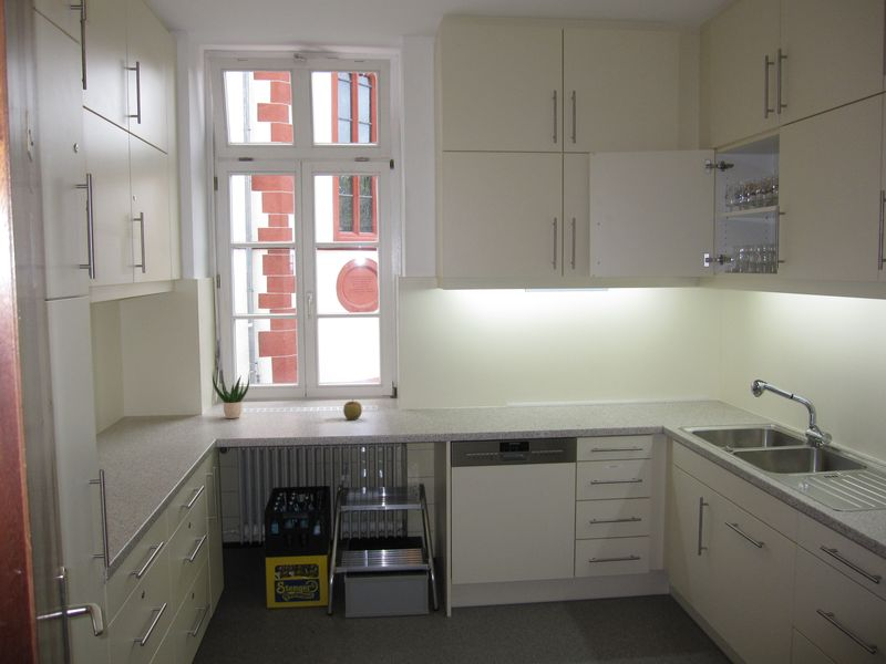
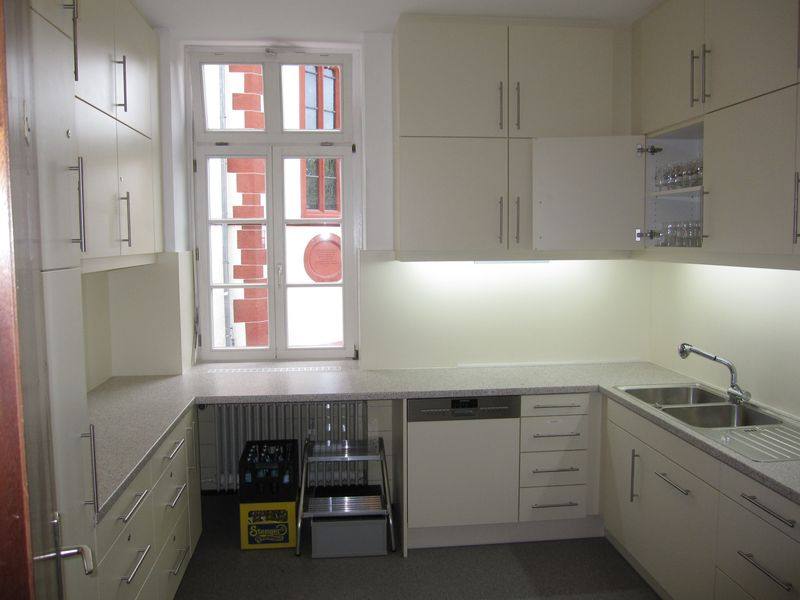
- apple [342,398,363,421]
- potted plant [212,371,250,419]
